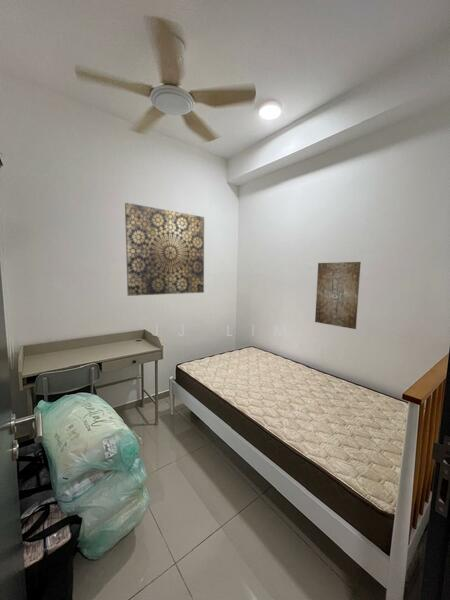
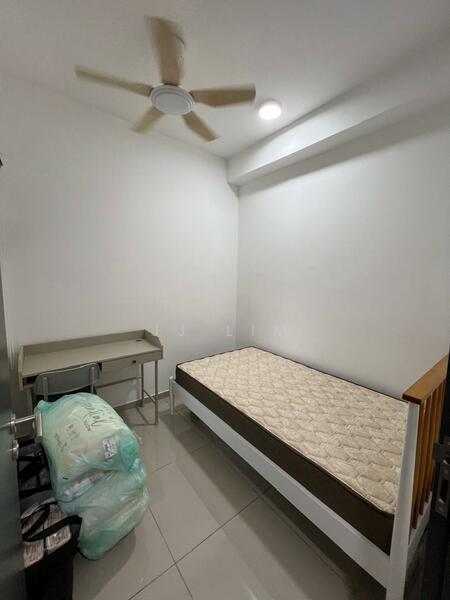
- wall art [314,261,362,330]
- wall art [124,202,205,297]
